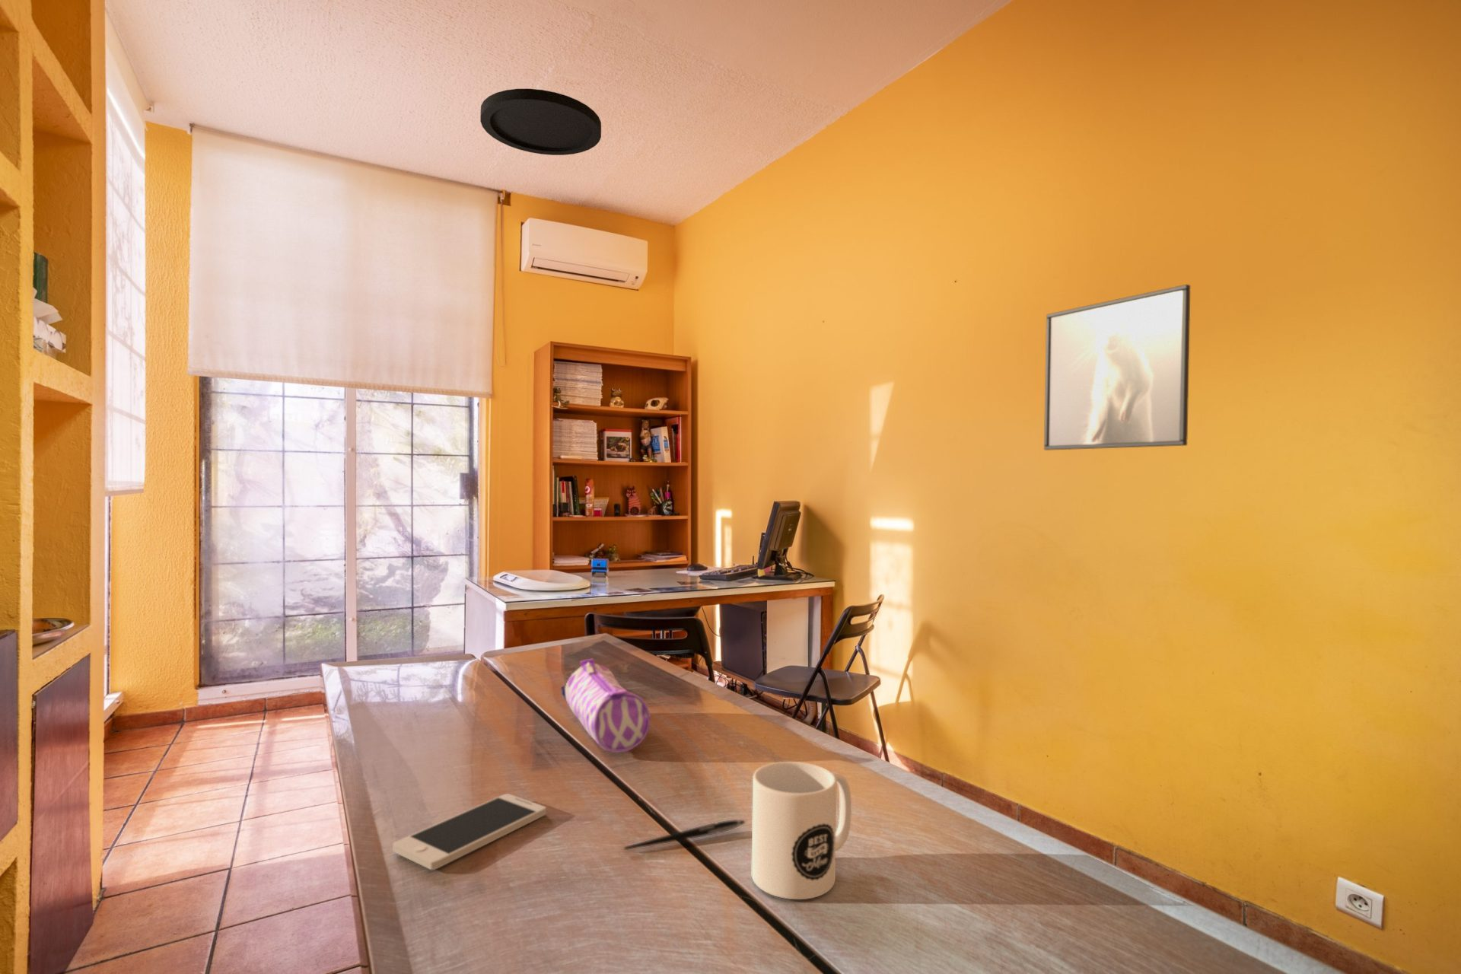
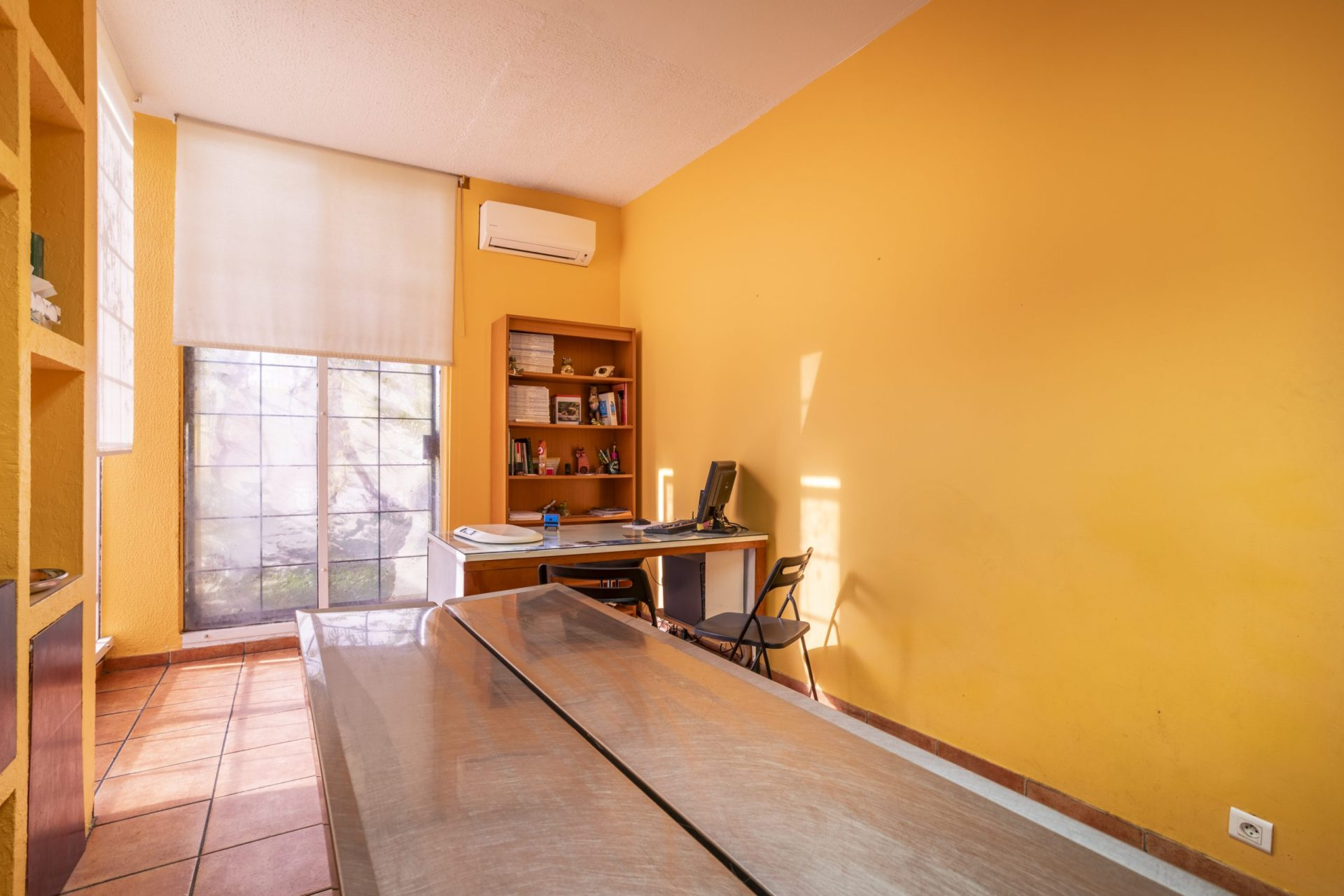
- mug [751,761,852,900]
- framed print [1044,284,1191,451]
- smartphone [391,792,547,871]
- ceiling light [479,88,602,157]
- pencil case [560,658,650,753]
- pen [623,819,746,851]
